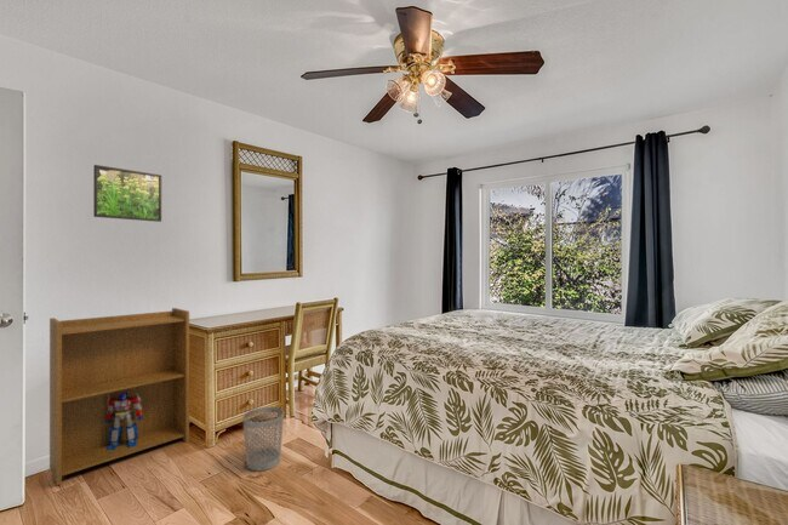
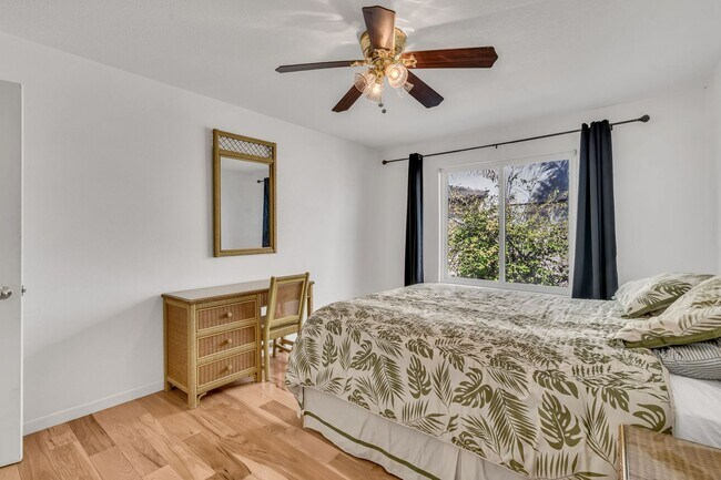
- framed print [92,164,162,223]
- wastebasket [241,406,285,472]
- bookshelf [48,307,190,486]
